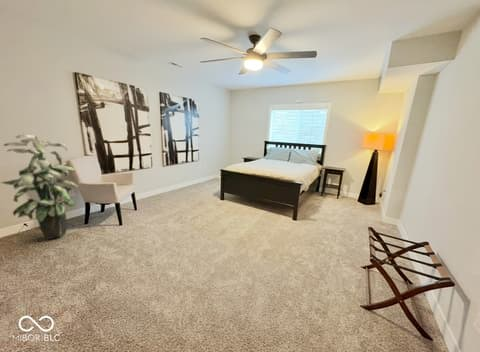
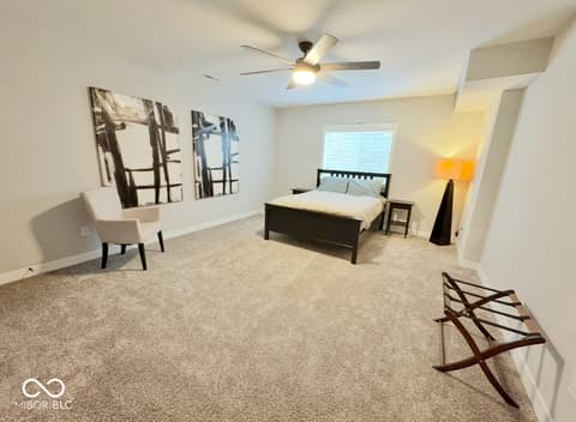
- indoor plant [0,134,79,240]
